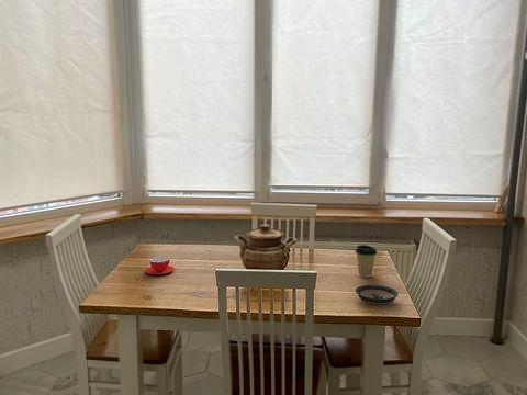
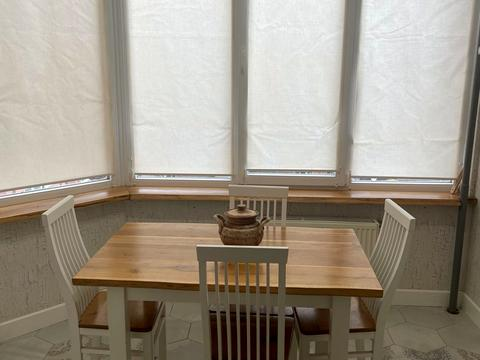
- teacup [144,256,176,275]
- saucer [355,284,400,306]
- coffee cup [354,244,379,279]
